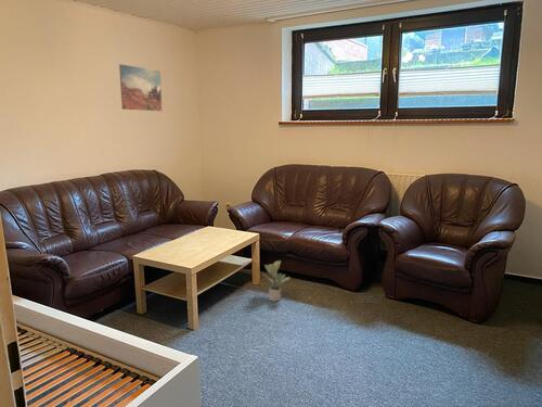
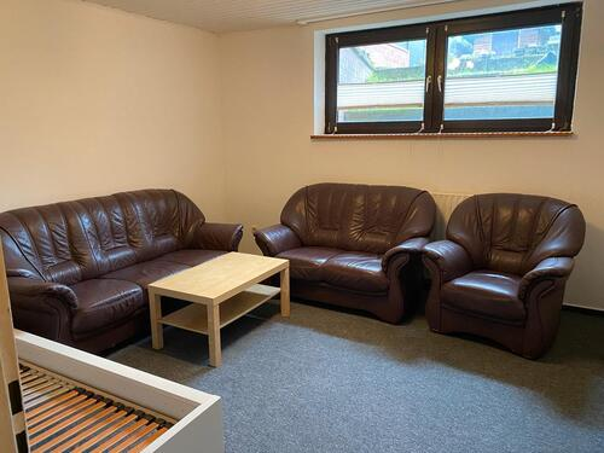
- potted plant [261,259,291,303]
- wall art [118,63,163,112]
